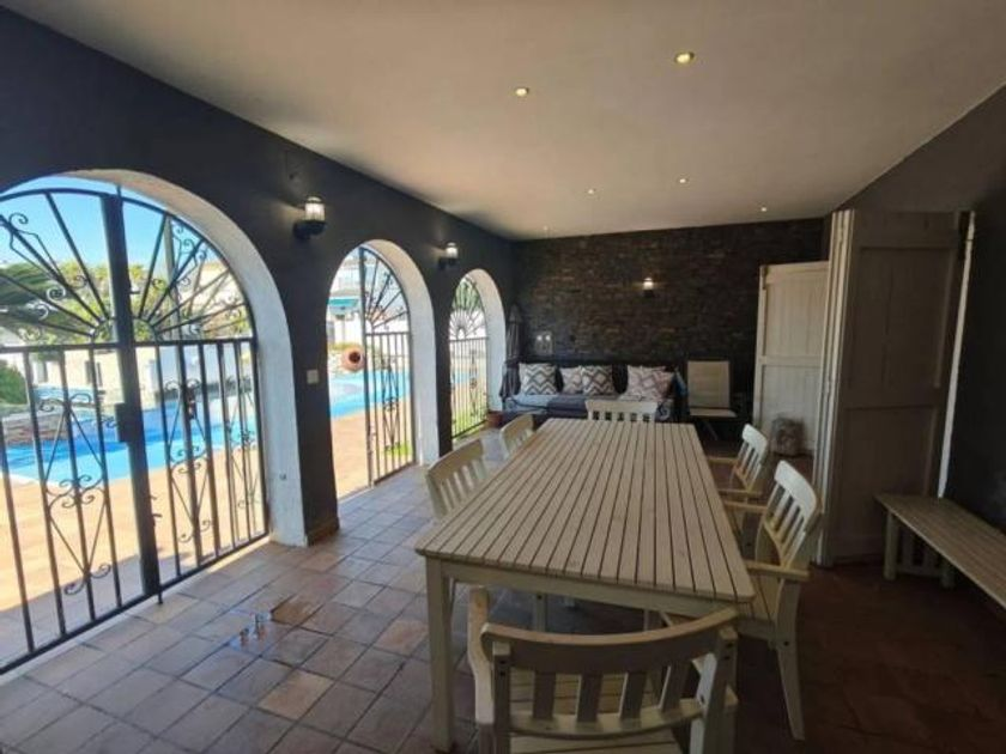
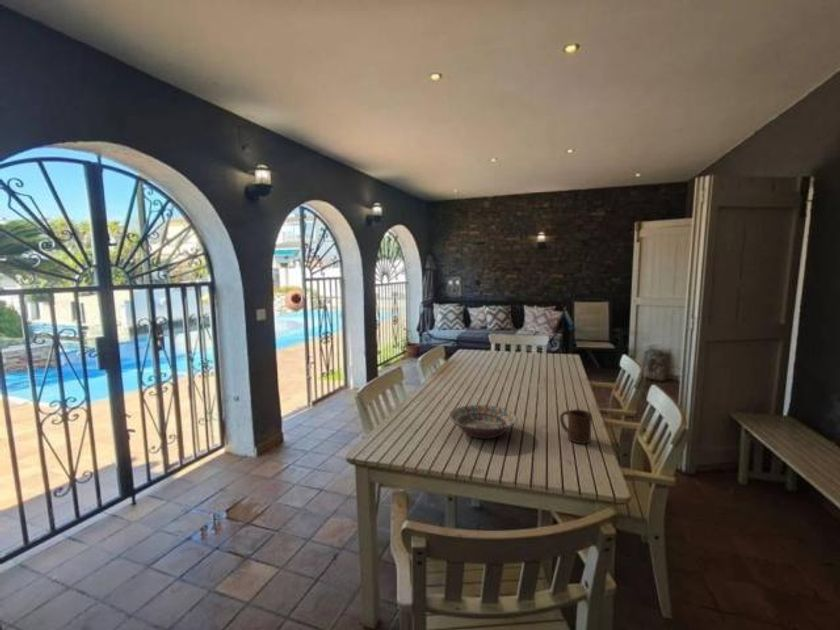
+ decorative bowl [448,404,518,440]
+ cup [559,408,593,445]
